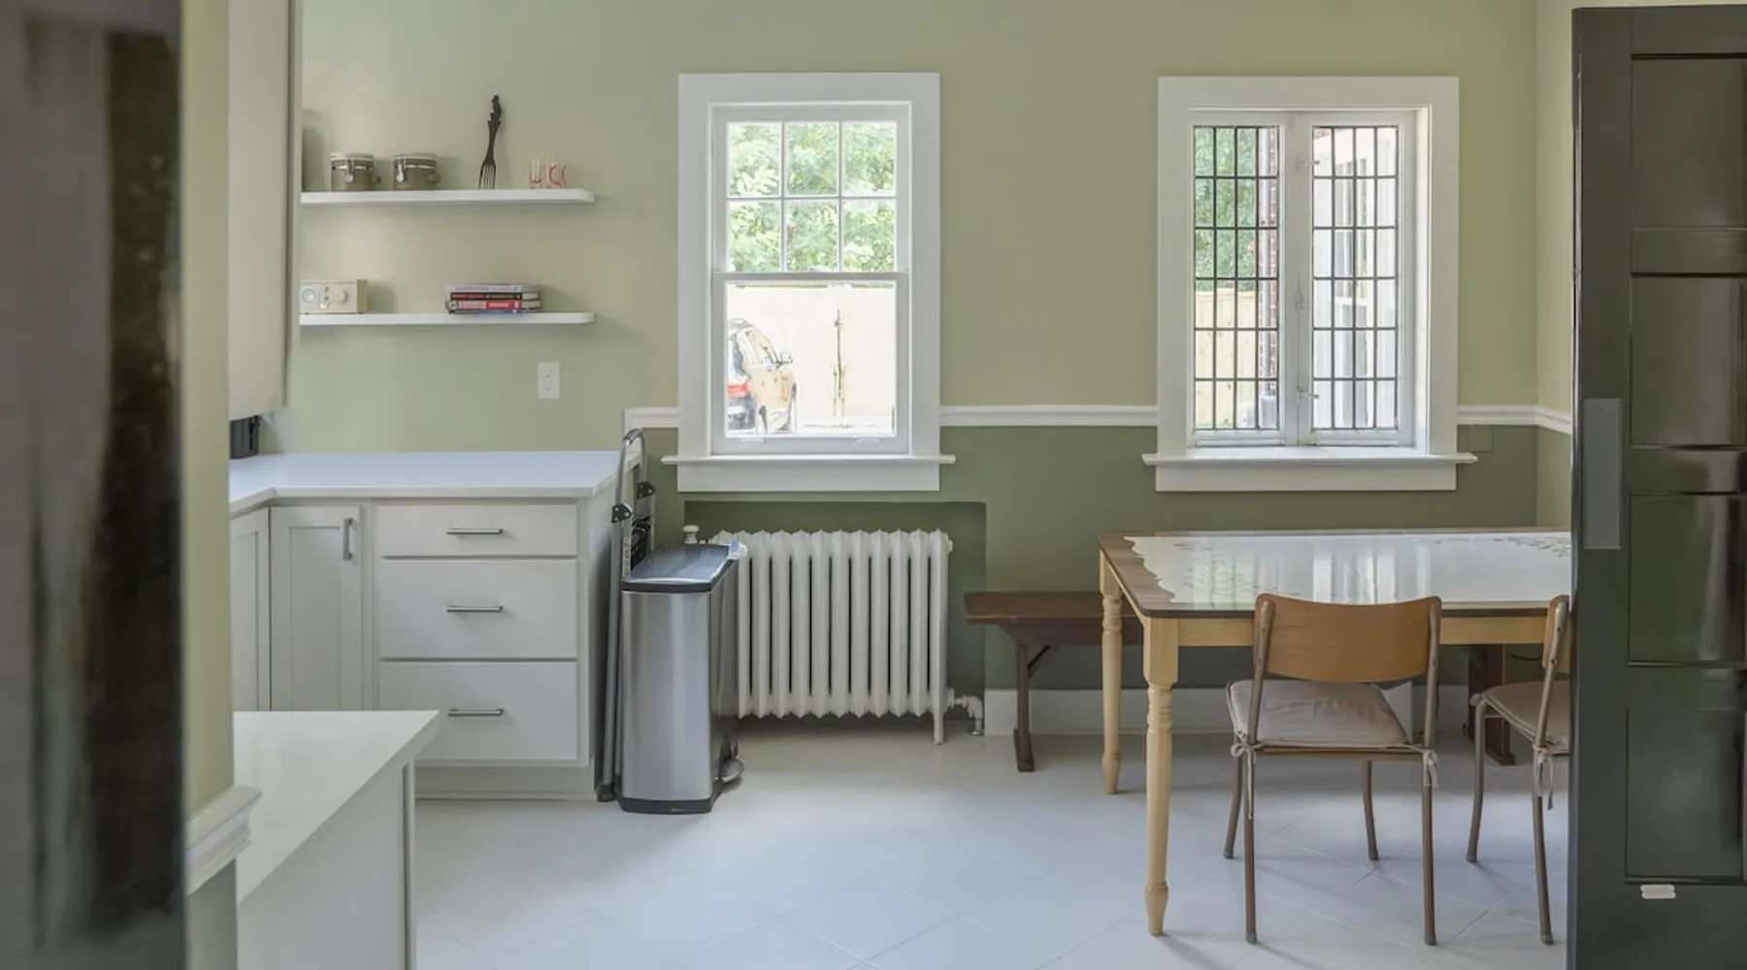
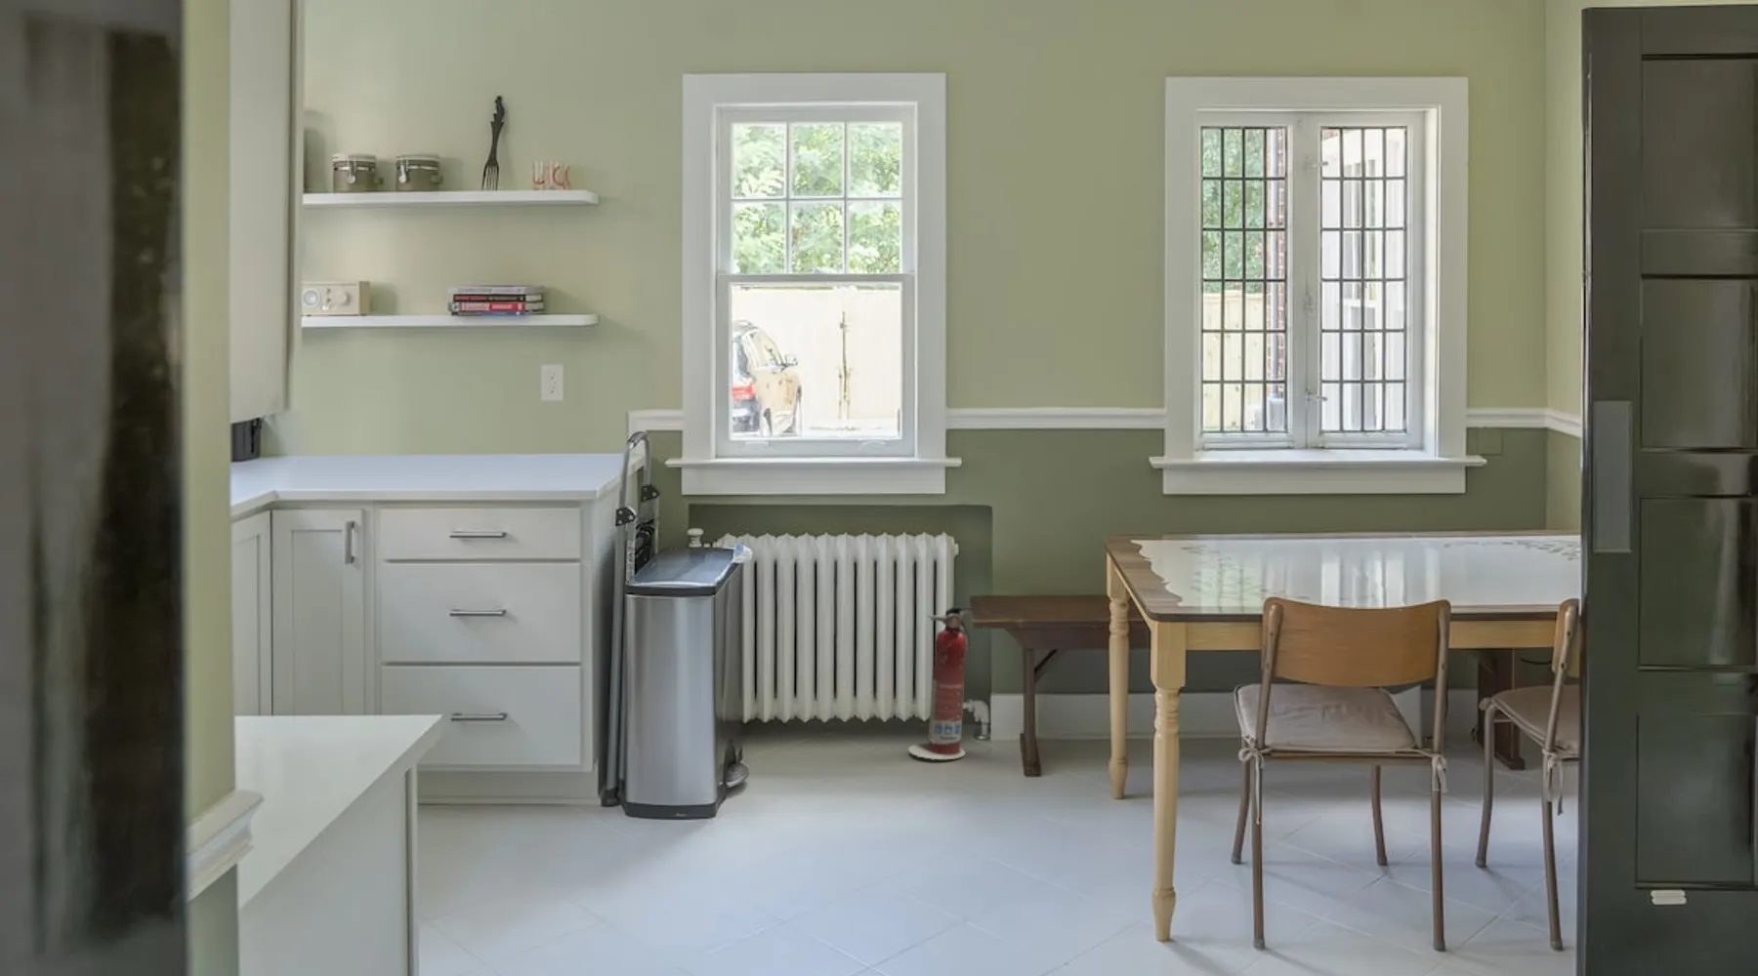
+ fire extinguisher [908,606,973,761]
